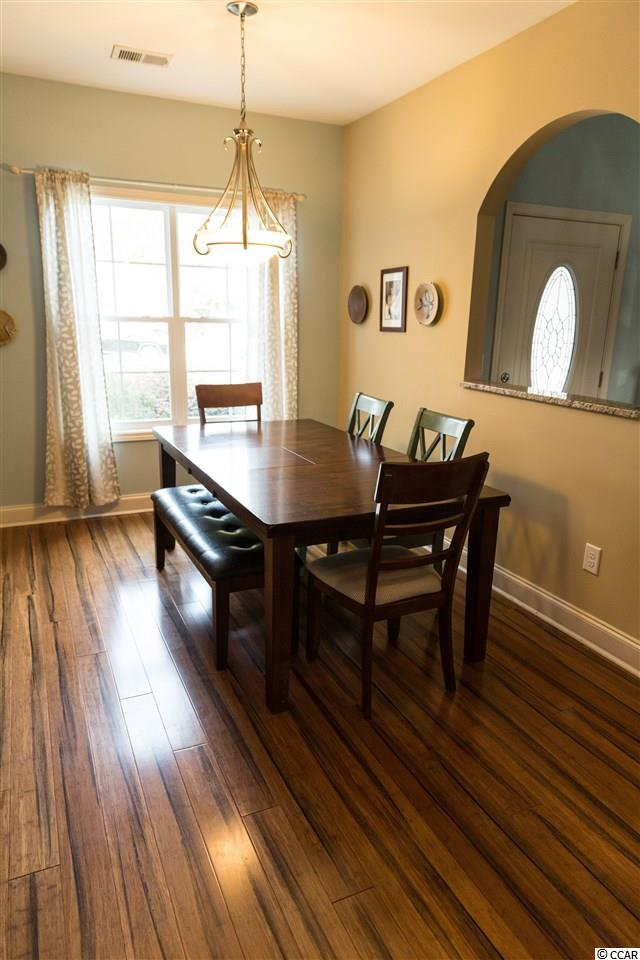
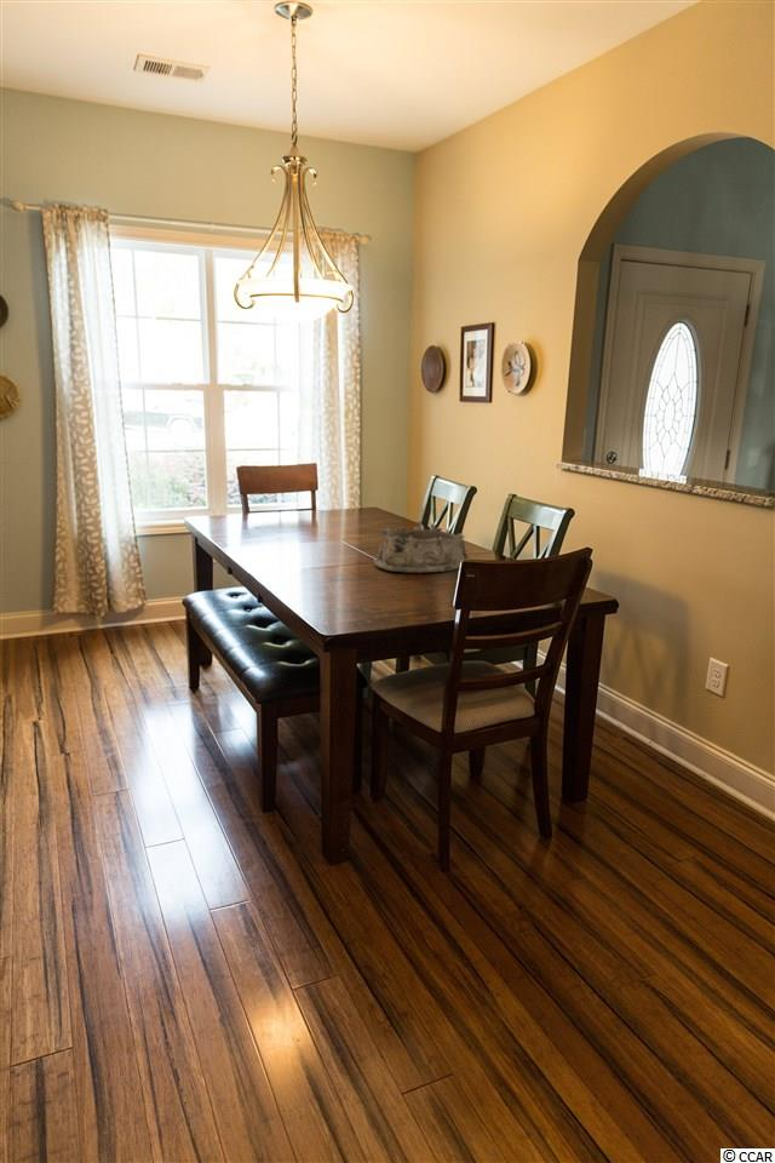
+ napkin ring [373,526,467,574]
